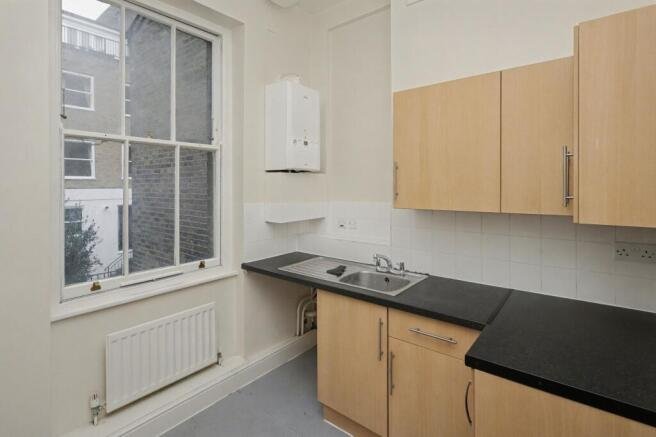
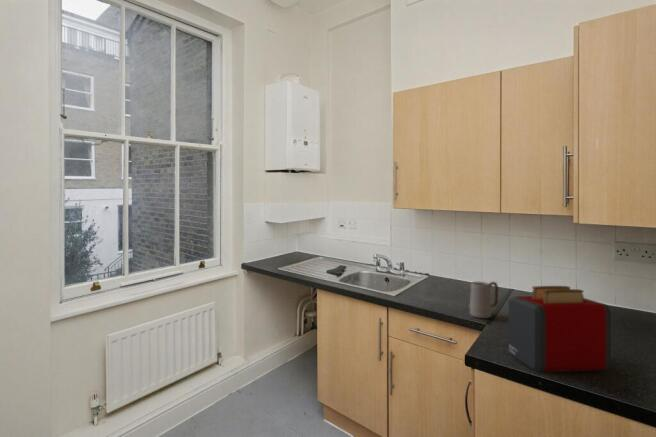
+ toaster [508,285,612,373]
+ mug [469,281,499,319]
